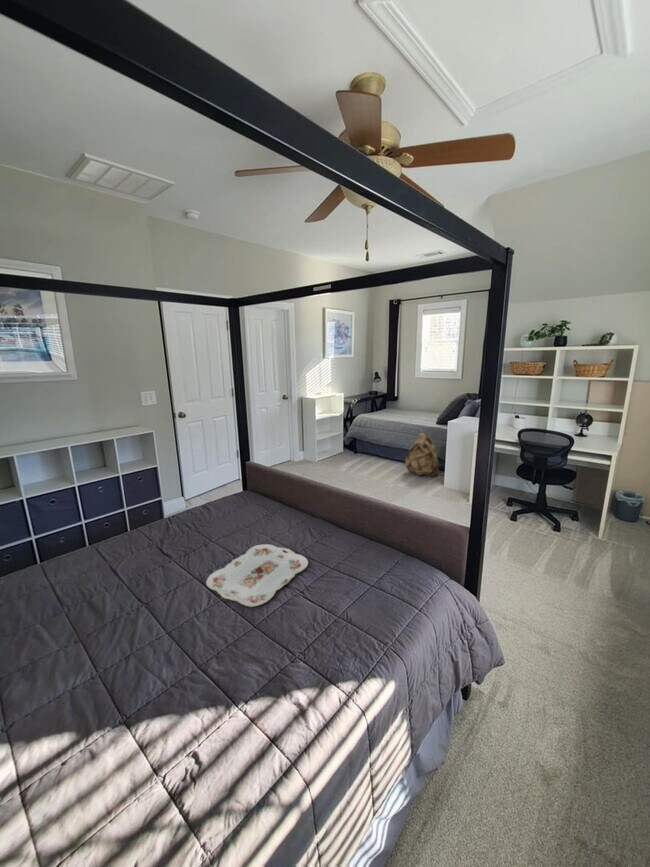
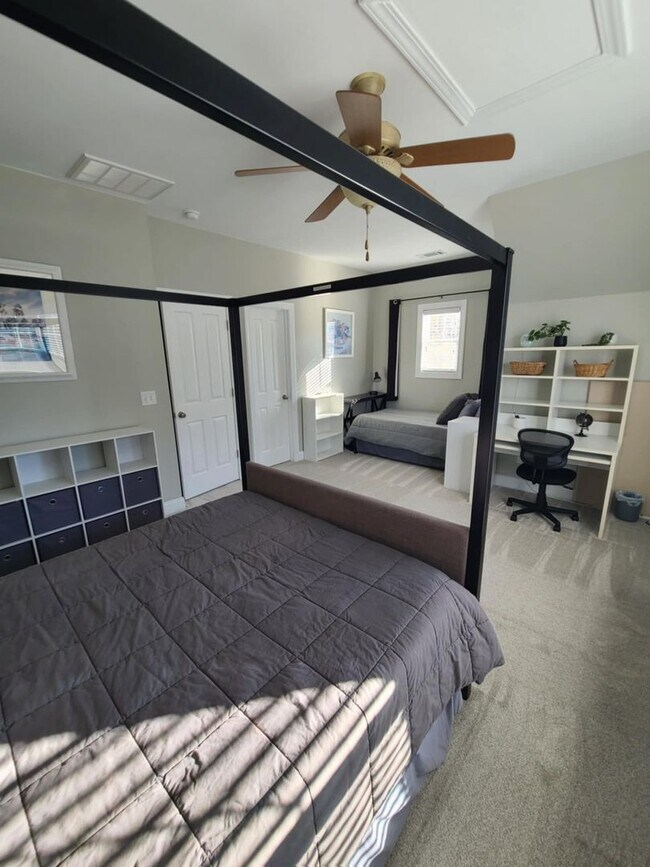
- serving tray [205,543,309,608]
- backpack [404,432,439,478]
